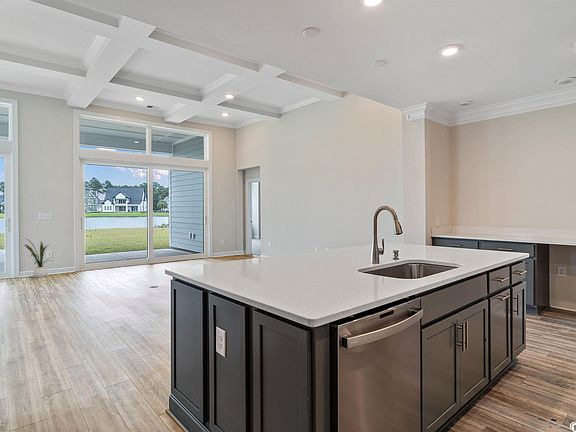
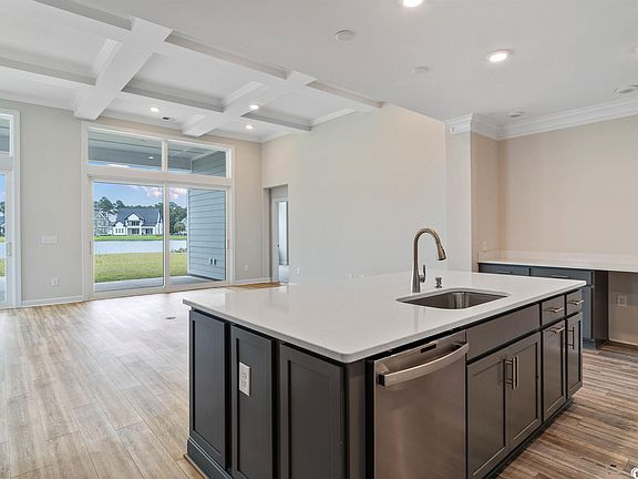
- house plant [23,238,53,278]
